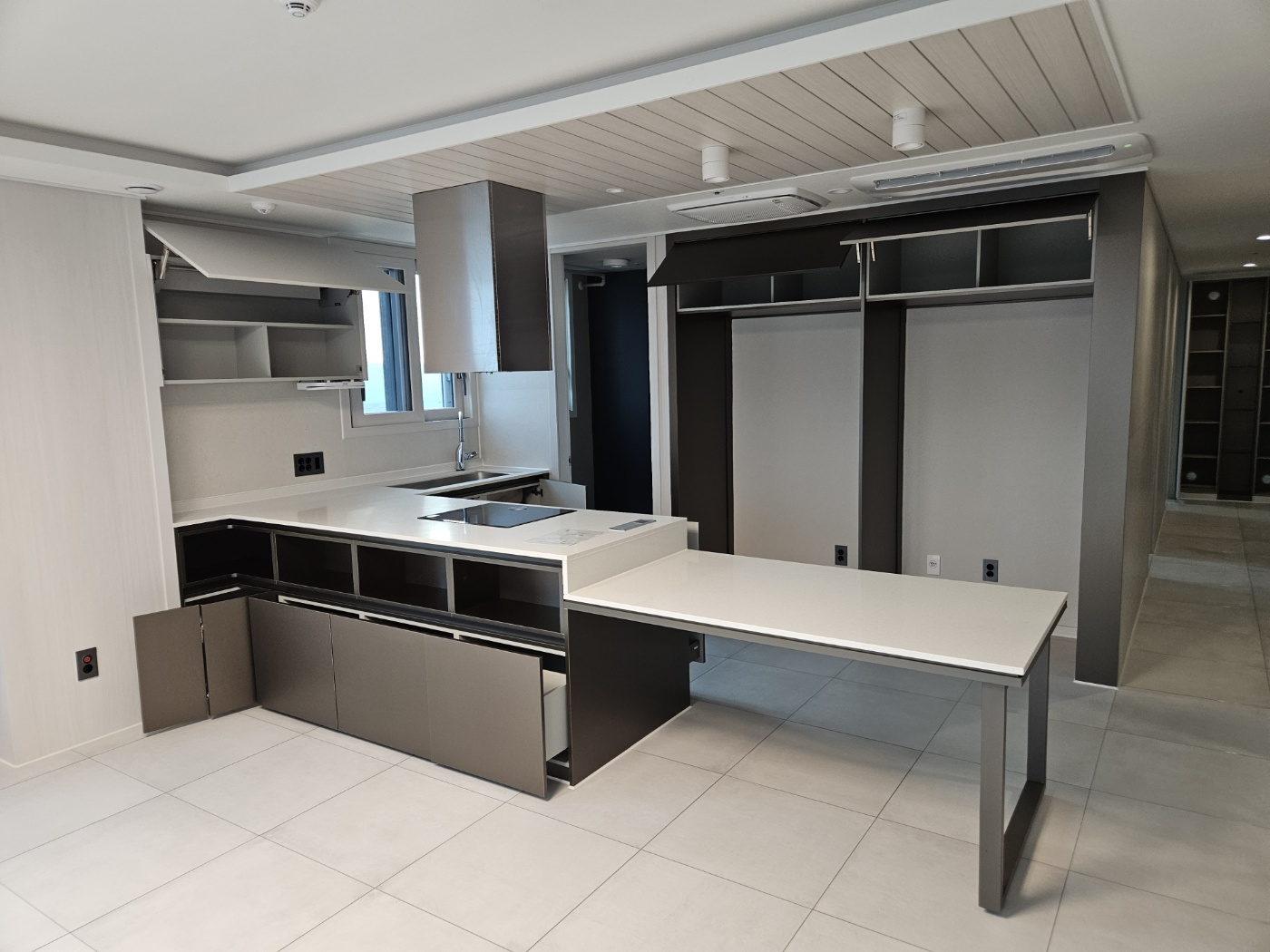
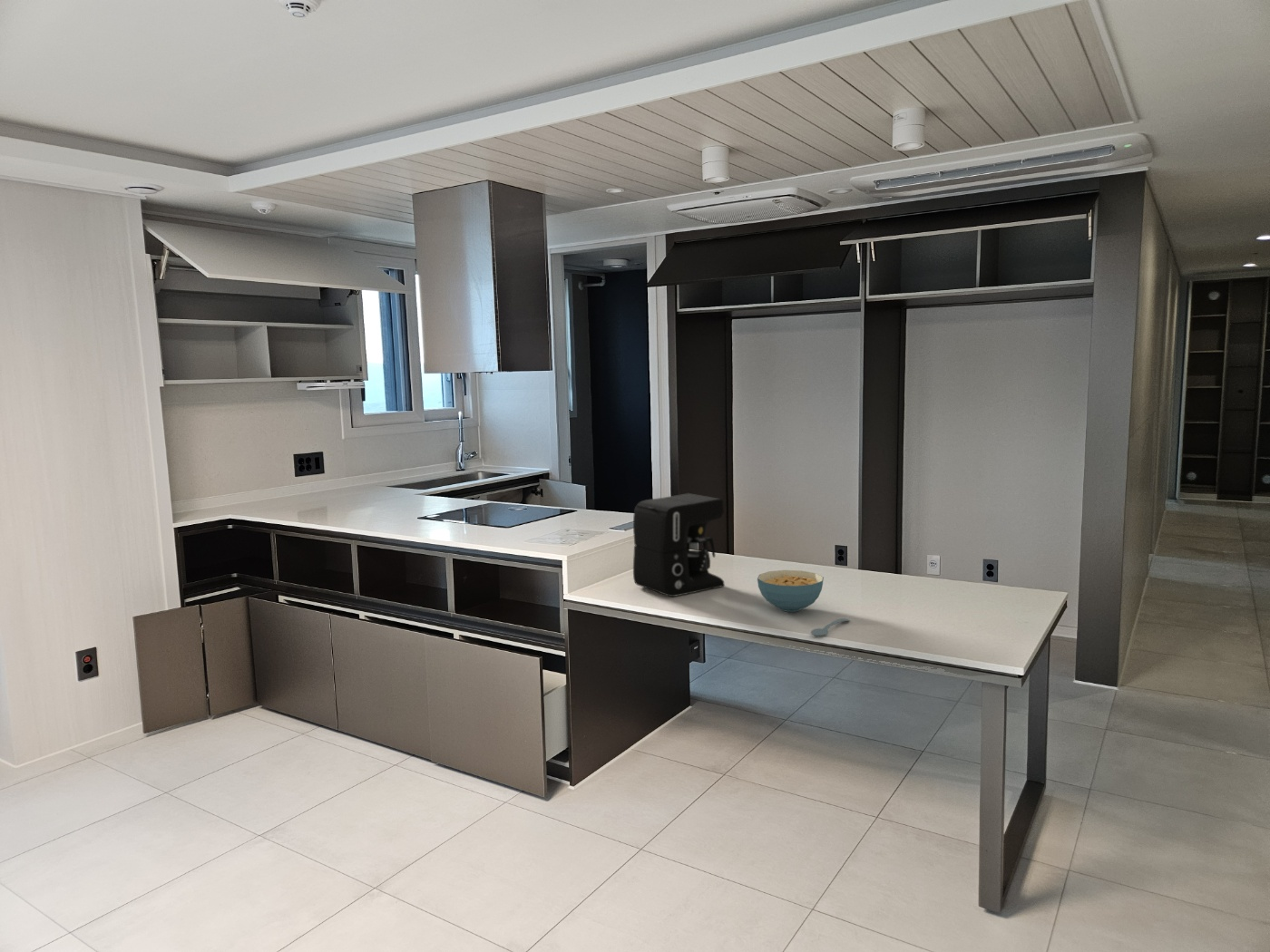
+ spoon [810,617,851,636]
+ cereal bowl [757,569,825,613]
+ coffee maker [632,492,726,597]
